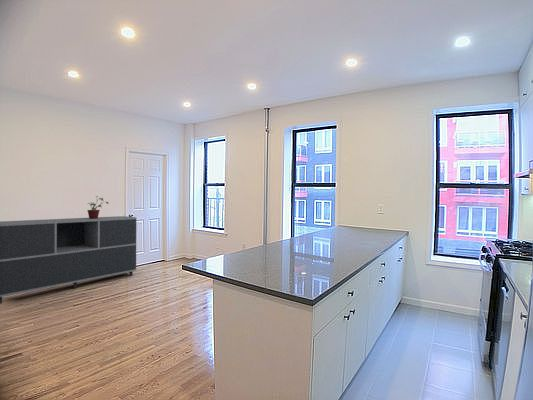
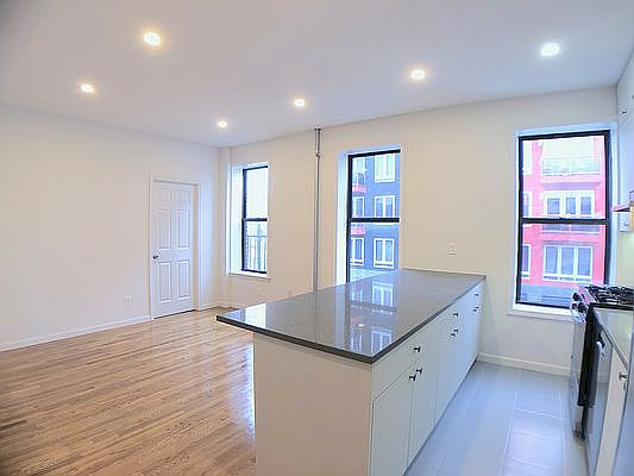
- potted plant [87,195,110,219]
- sideboard [0,215,137,305]
